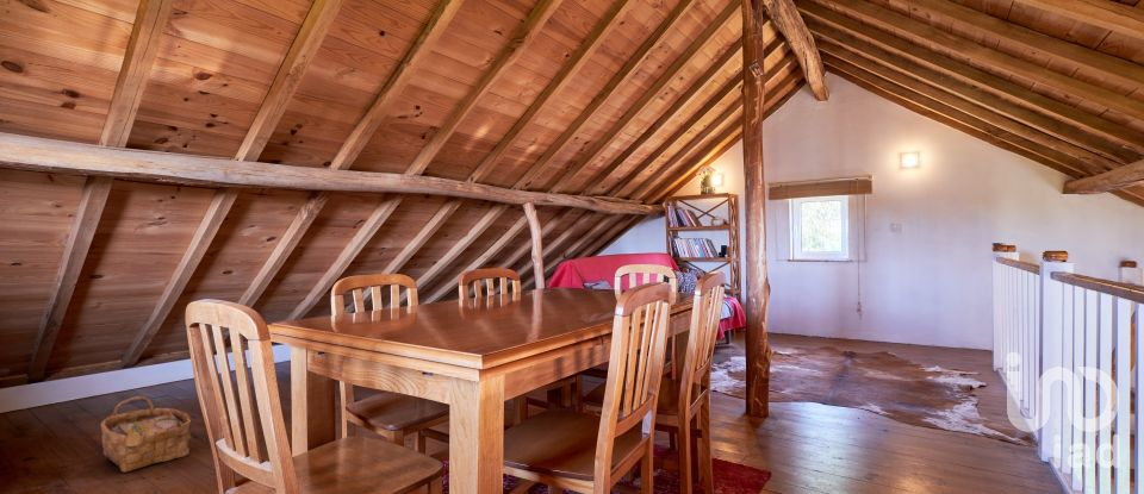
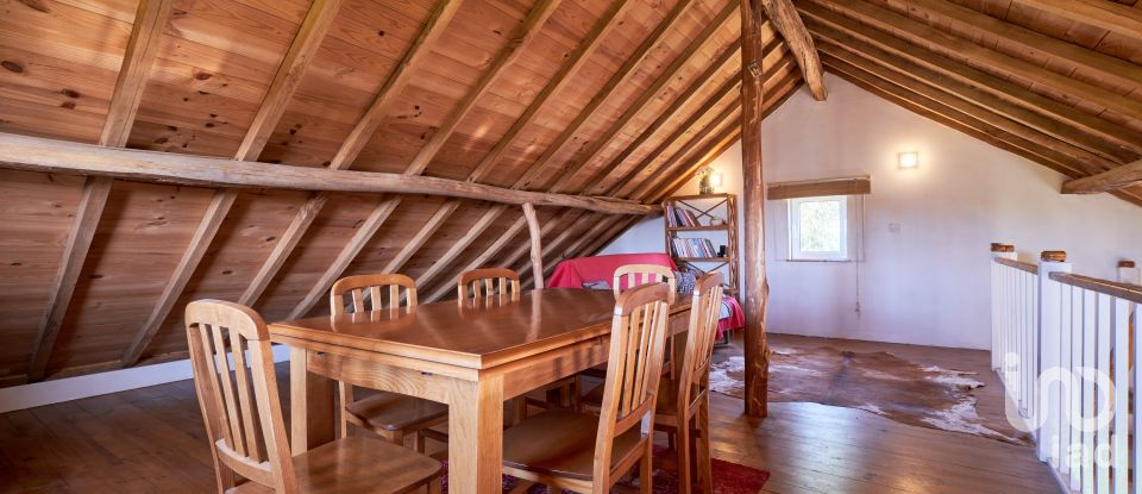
- woven basket [100,395,192,474]
